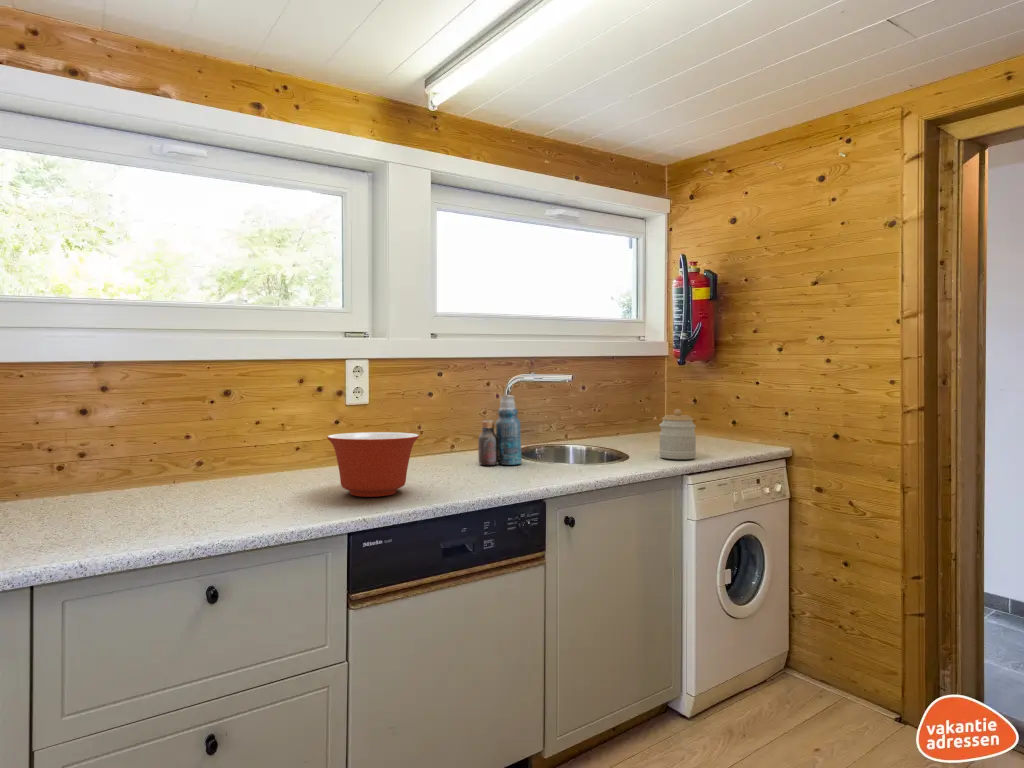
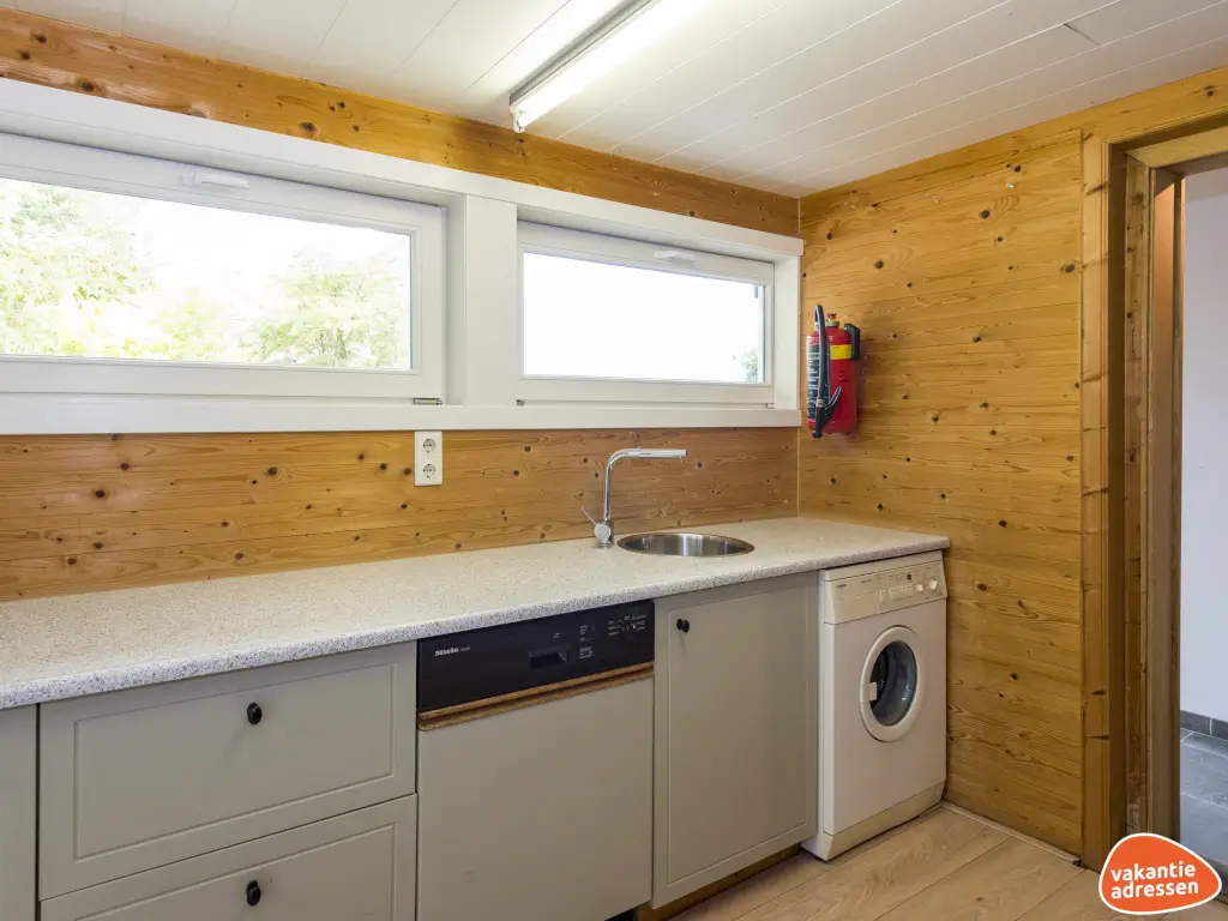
- mixing bowl [326,431,420,498]
- jar [658,408,697,460]
- bottle [477,394,523,466]
